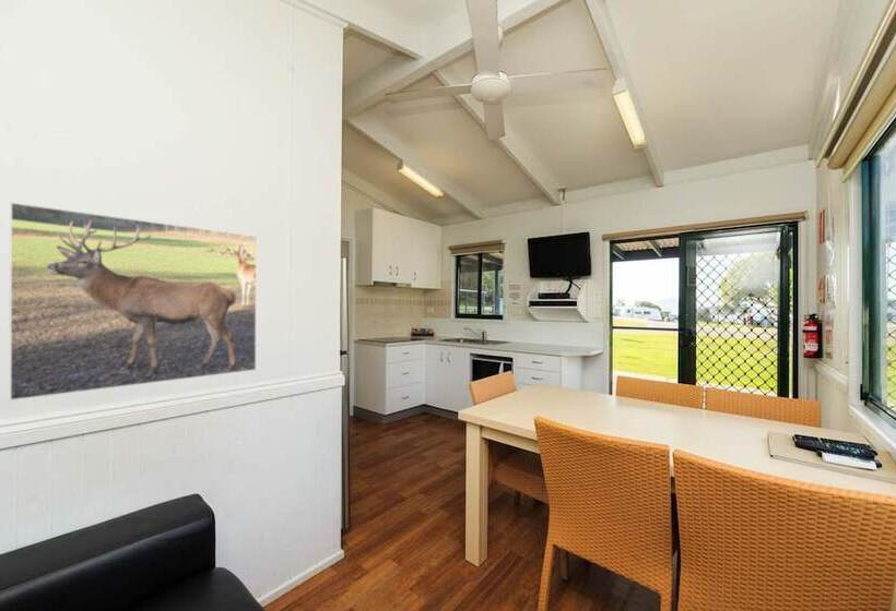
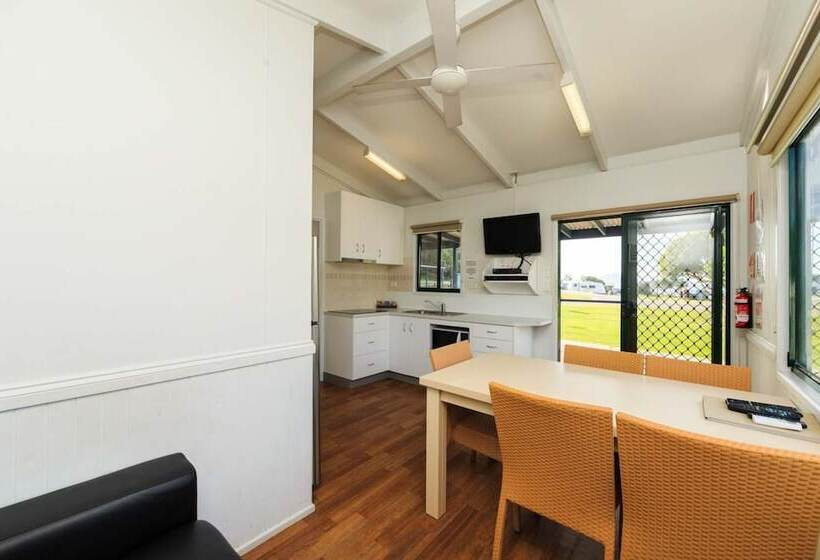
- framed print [8,201,258,403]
